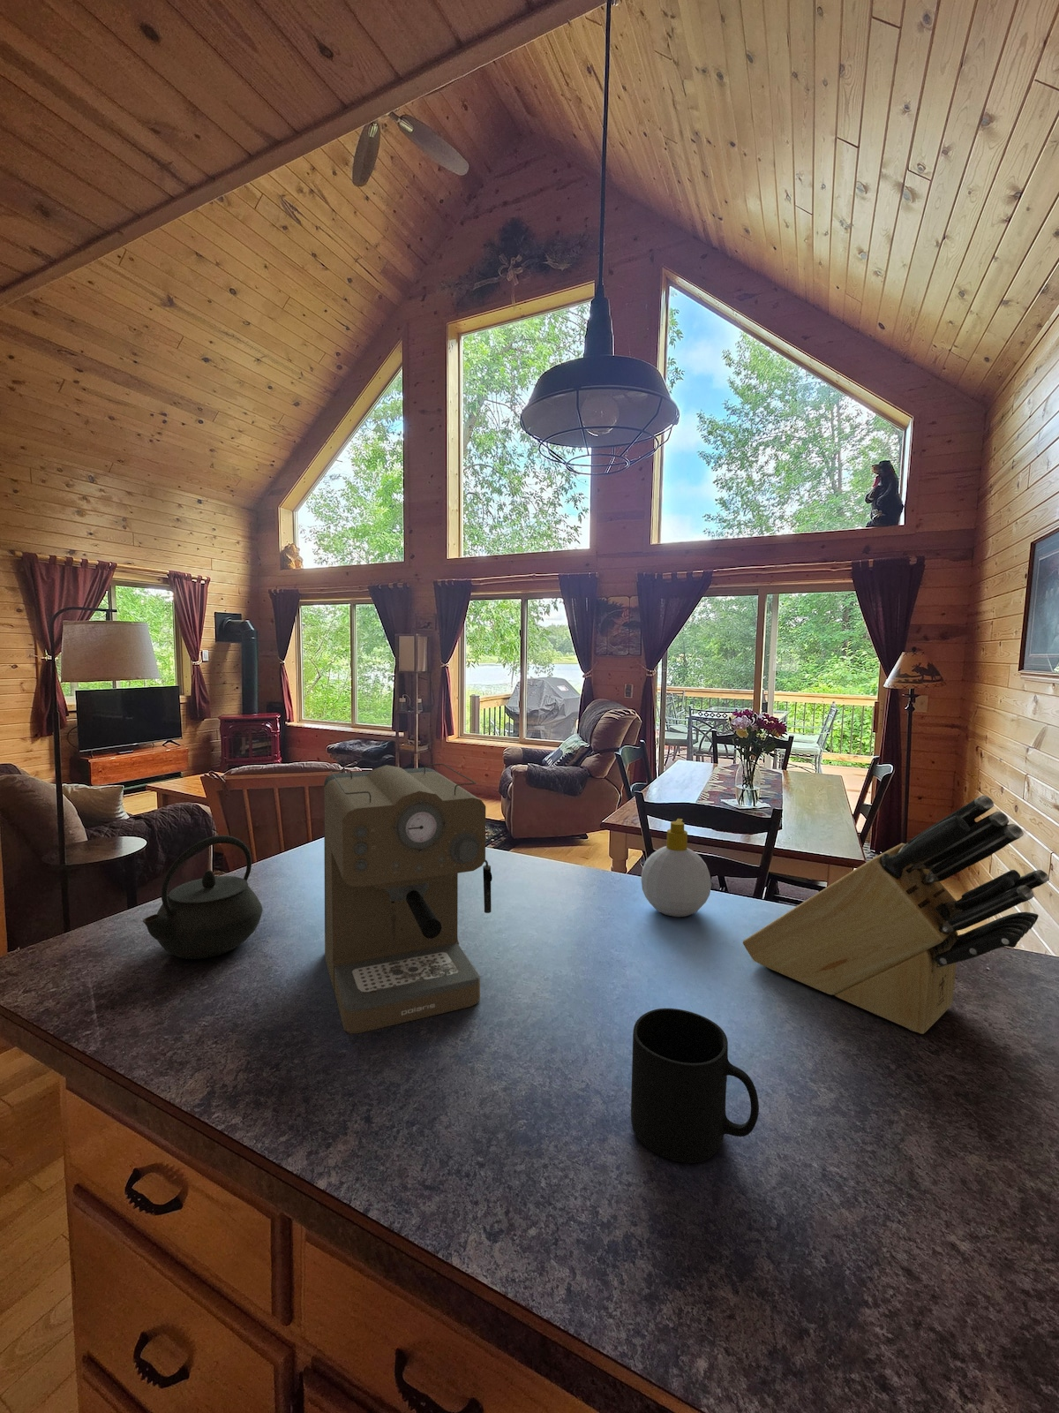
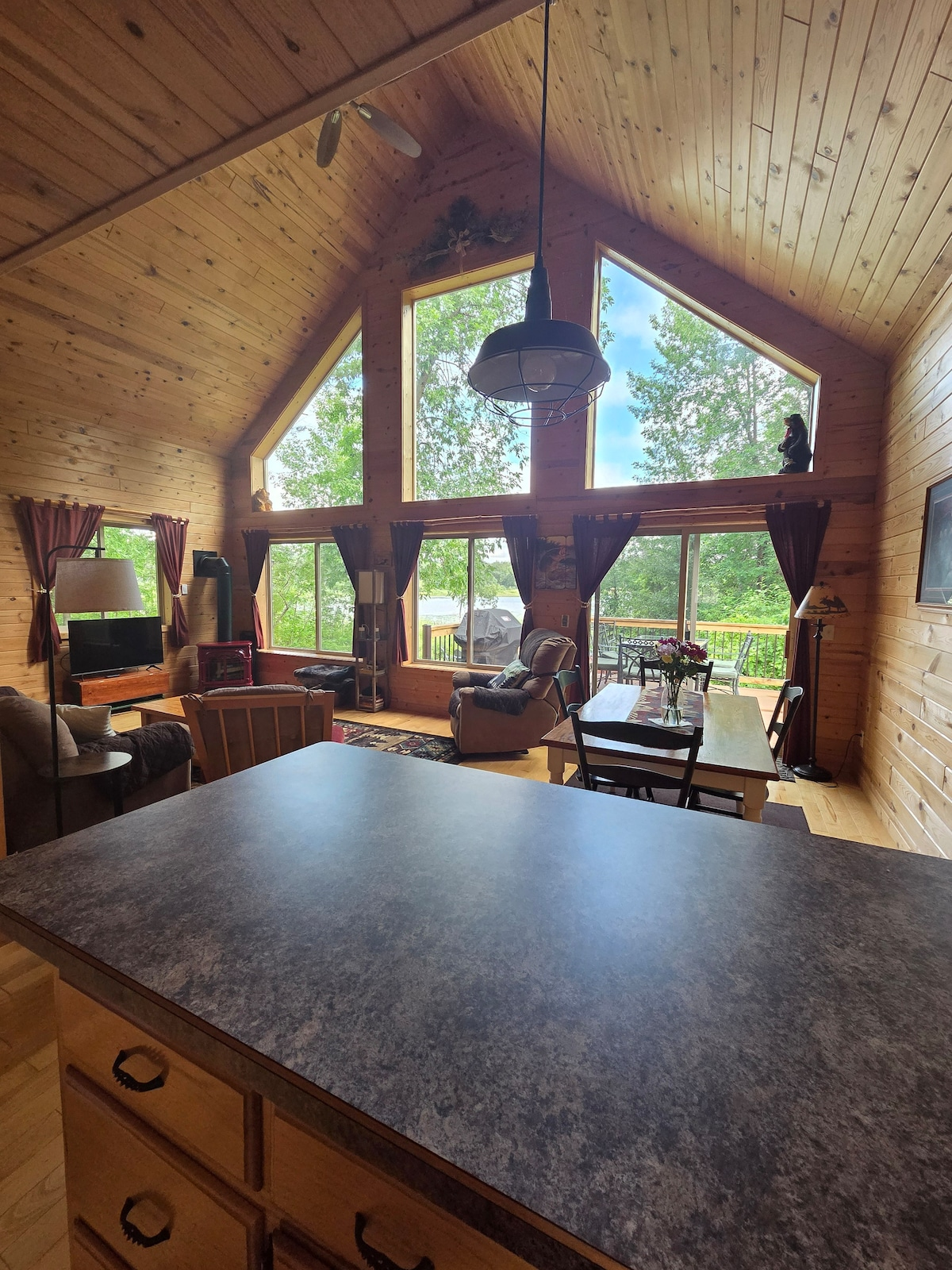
- mug [630,1008,760,1164]
- kettle [142,834,263,960]
- coffee maker [323,763,493,1034]
- soap bottle [641,818,712,918]
- knife block [742,794,1050,1035]
